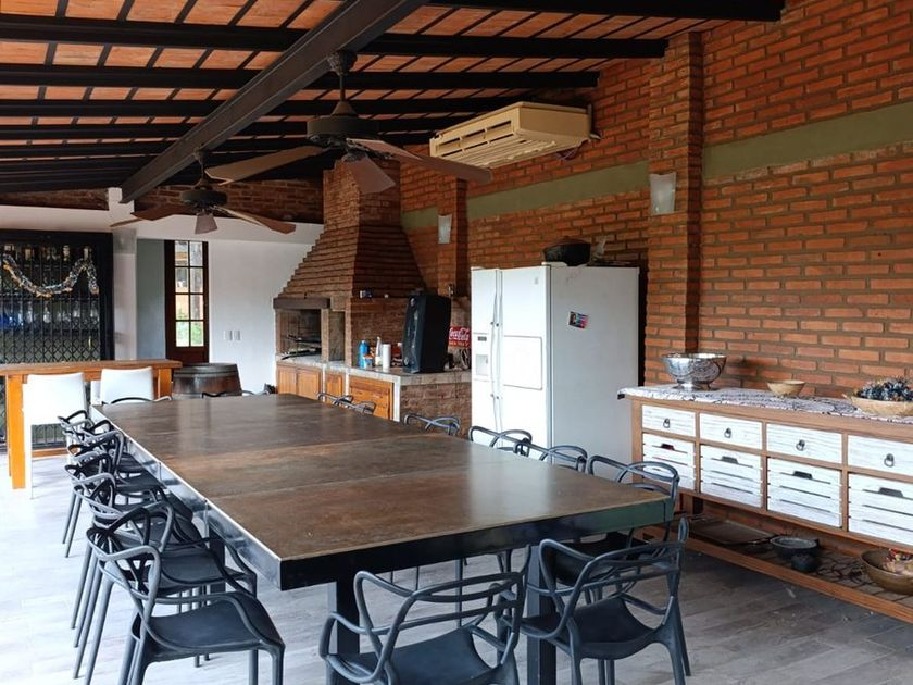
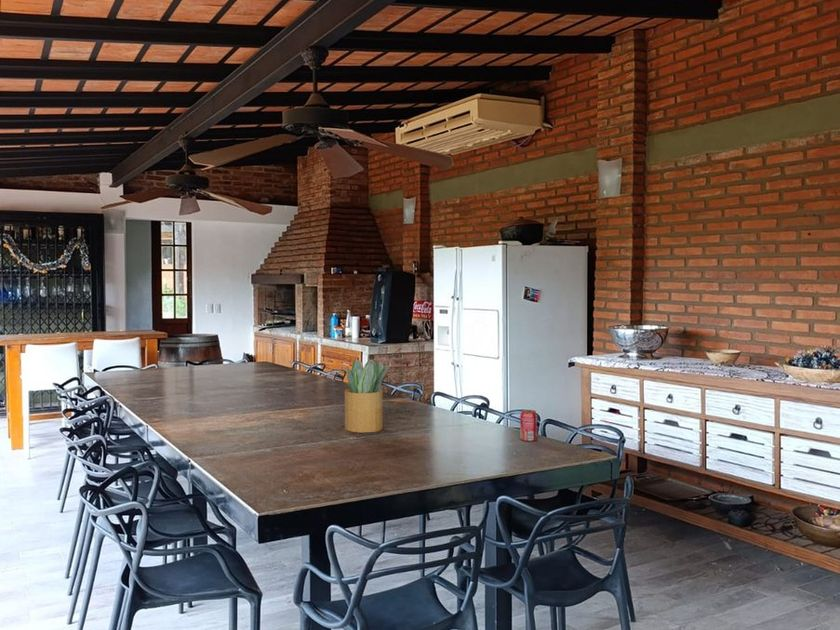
+ potted plant [343,358,389,434]
+ beverage can [519,409,538,443]
